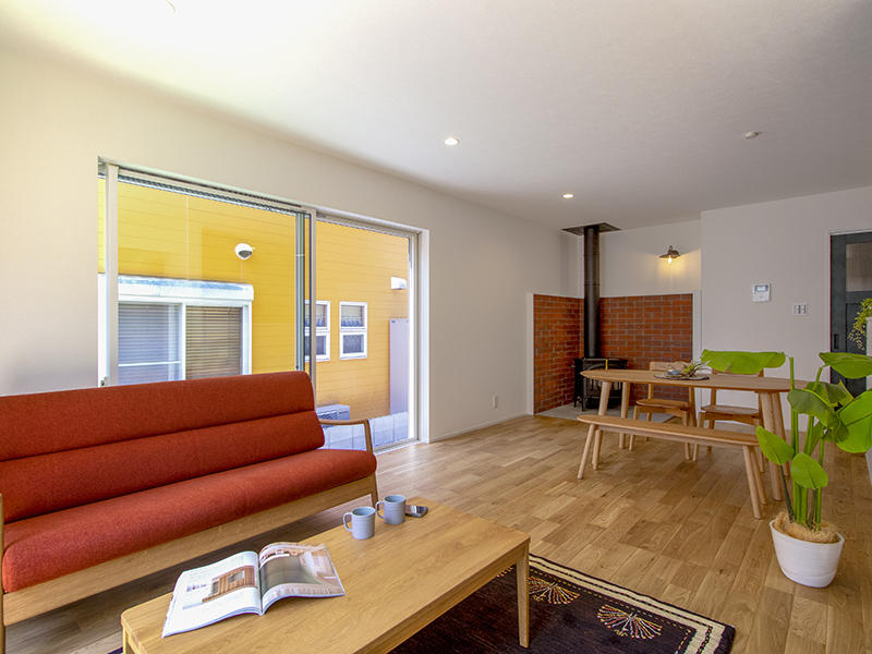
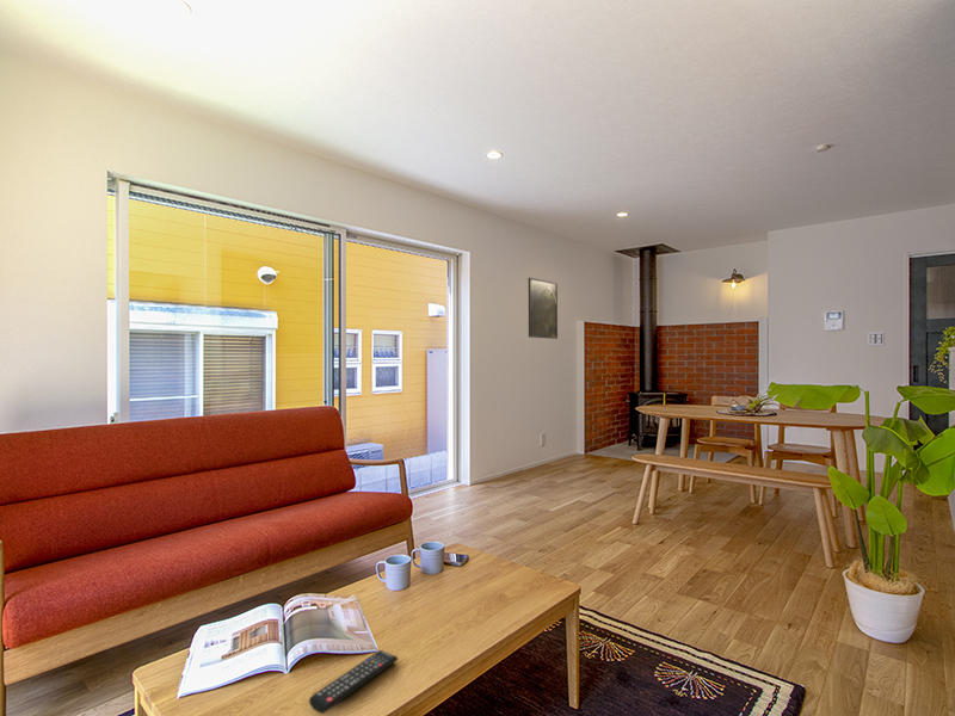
+ remote control [308,649,399,715]
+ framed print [528,277,559,340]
